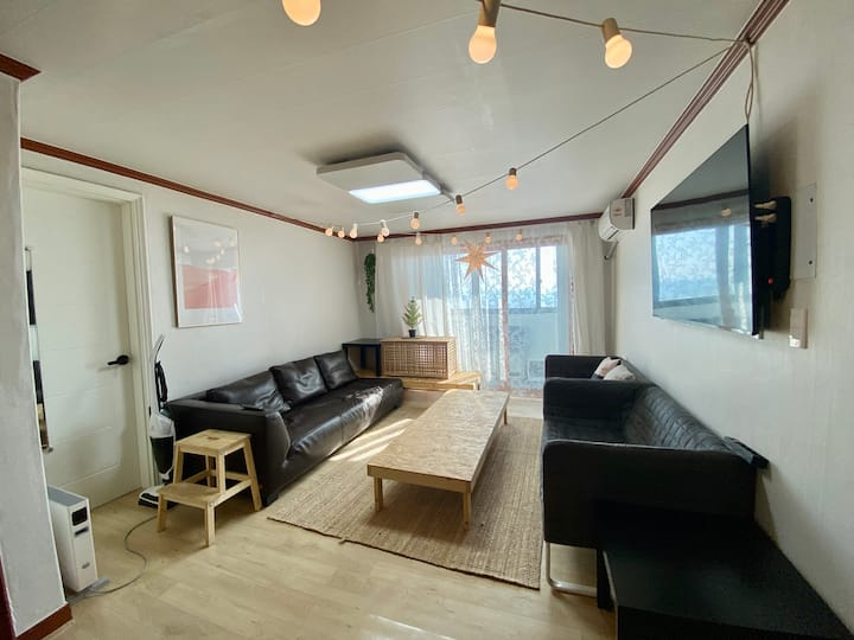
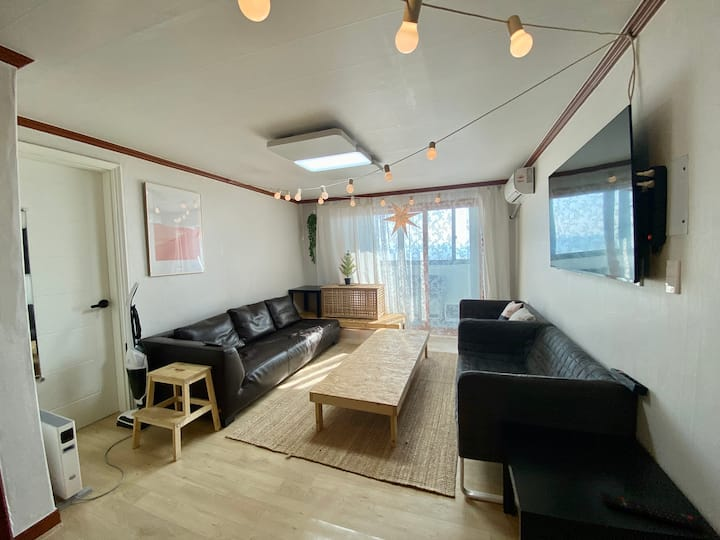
+ remote control [599,490,704,533]
